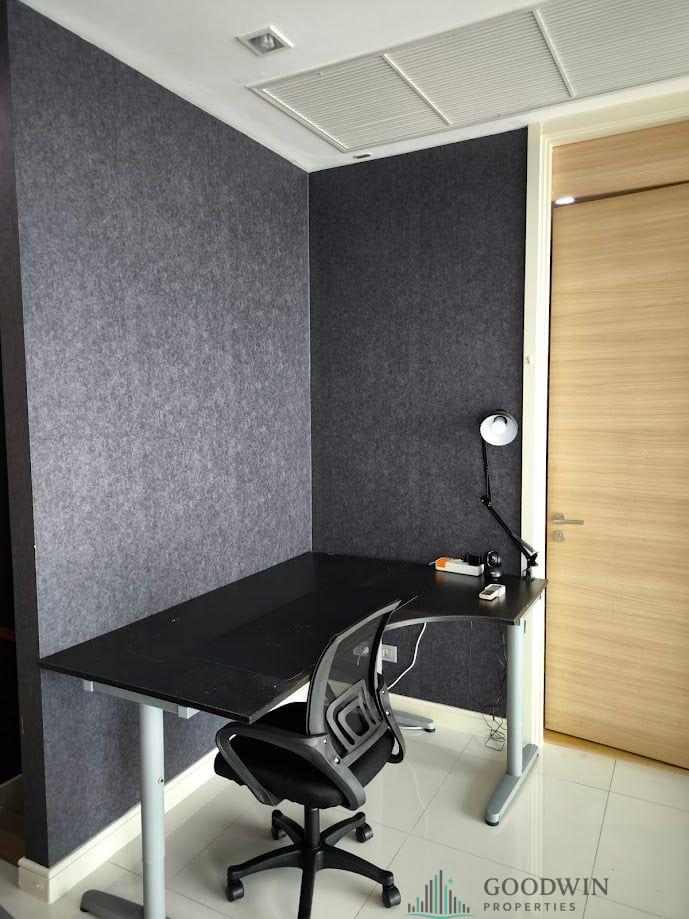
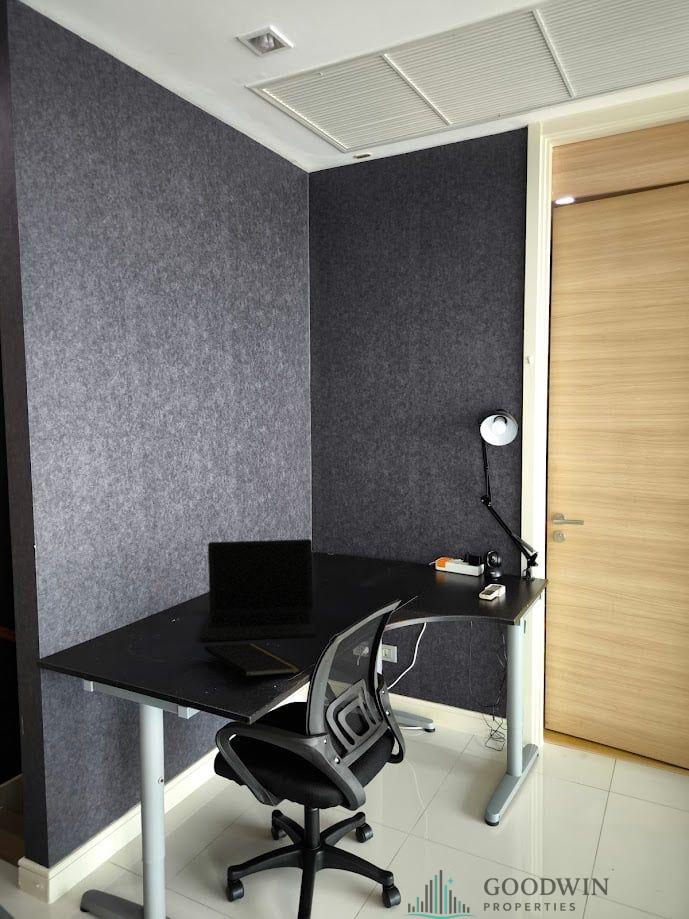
+ laptop [200,538,317,642]
+ notepad [203,643,301,691]
